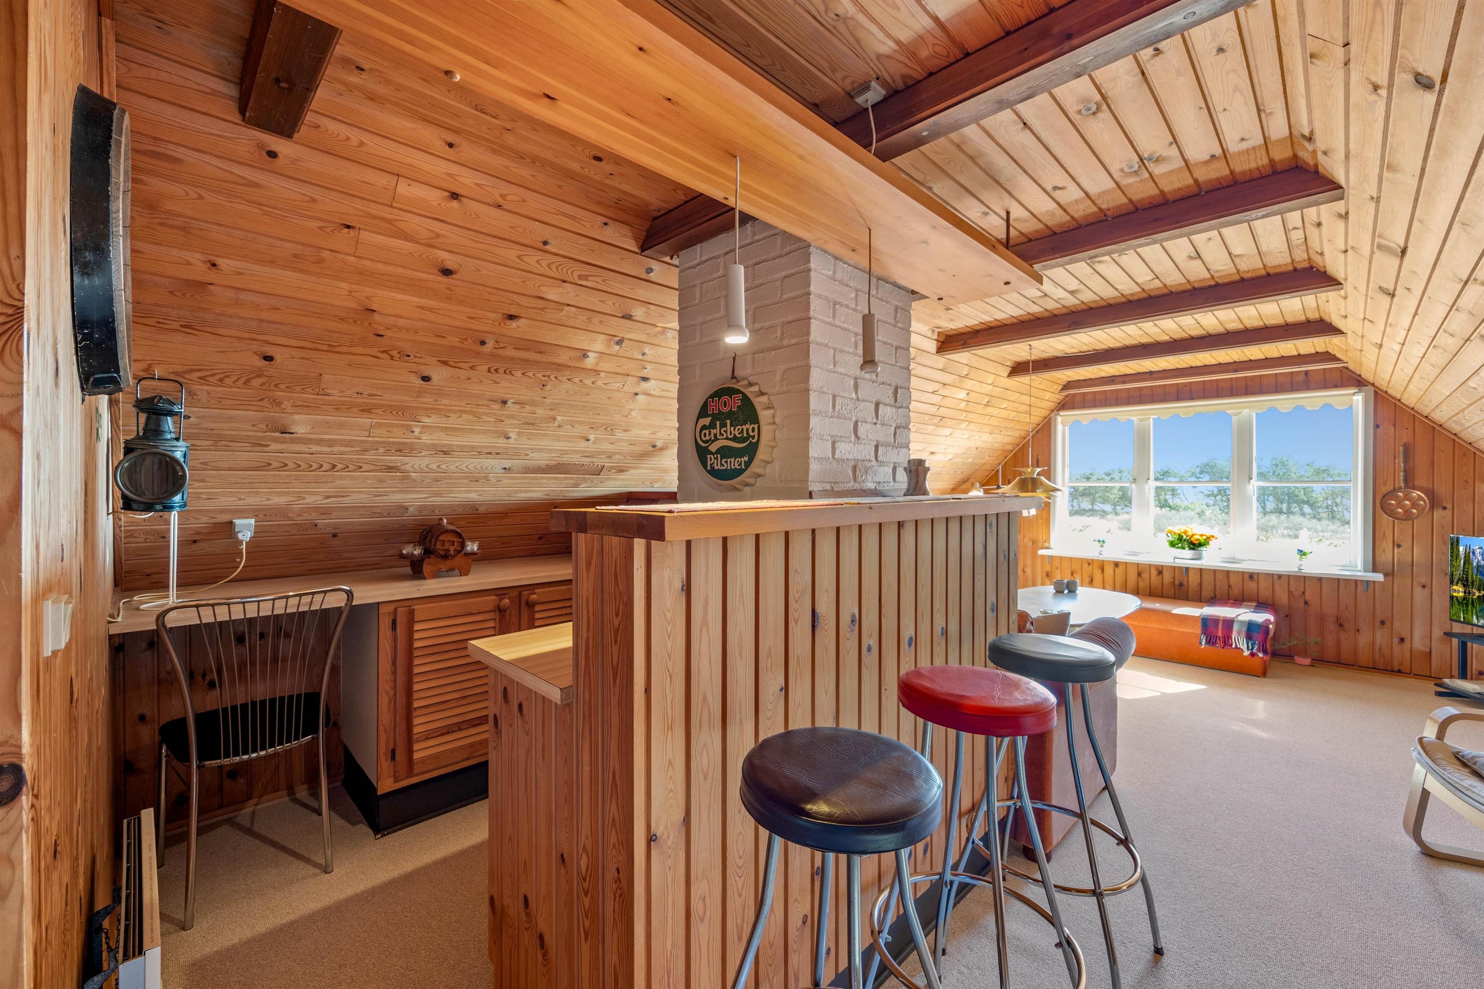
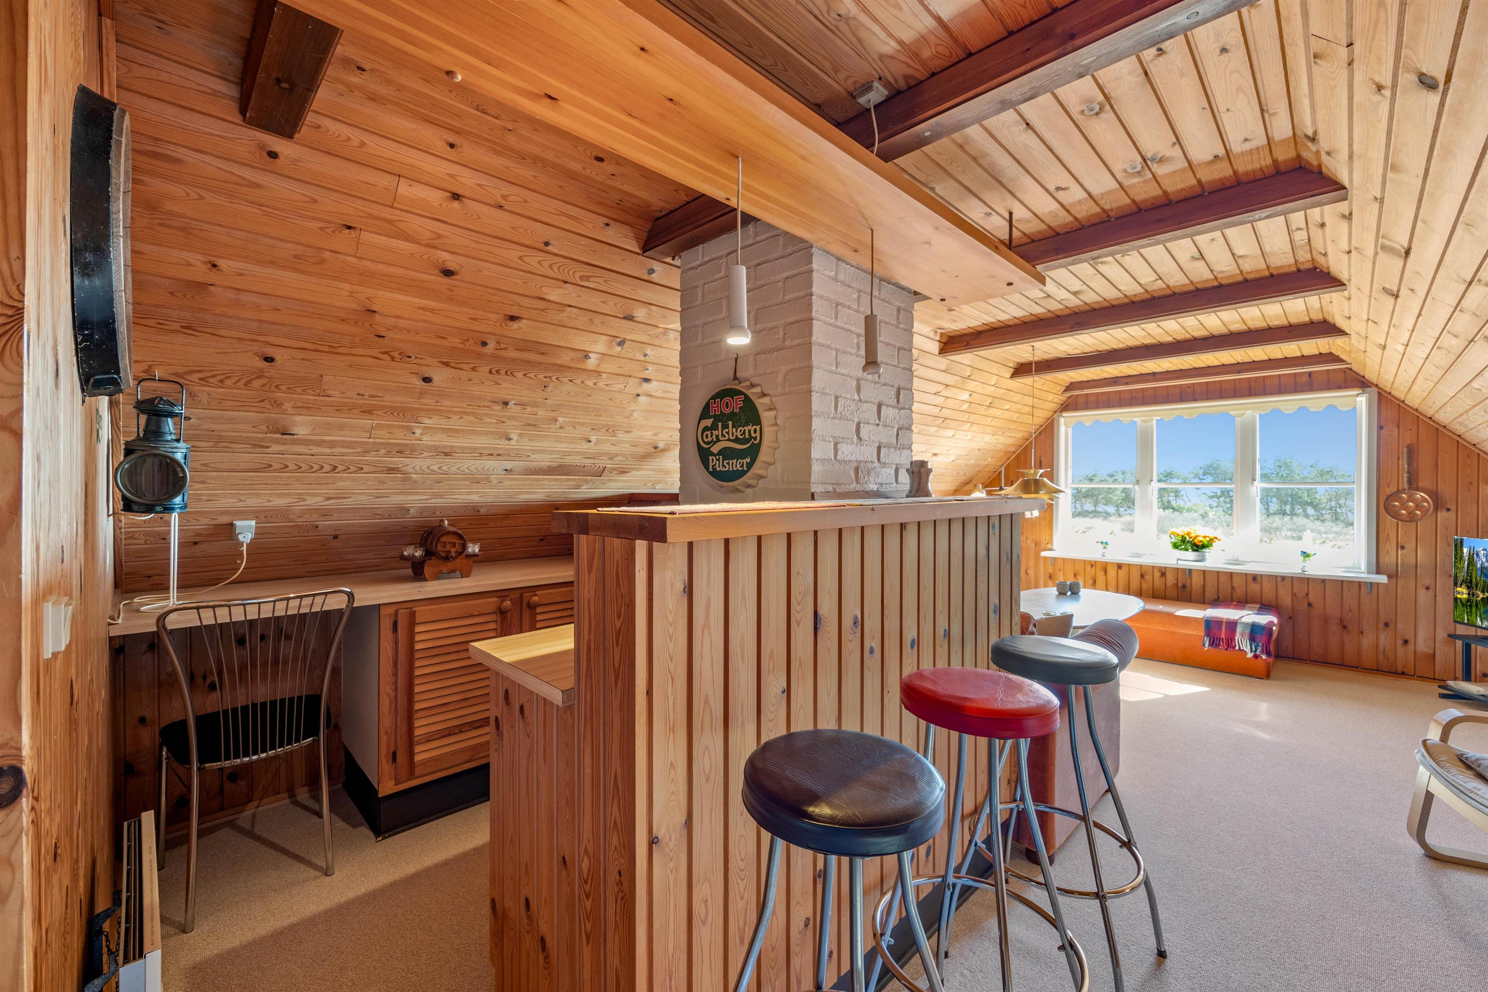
- potted plant [1271,635,1326,666]
